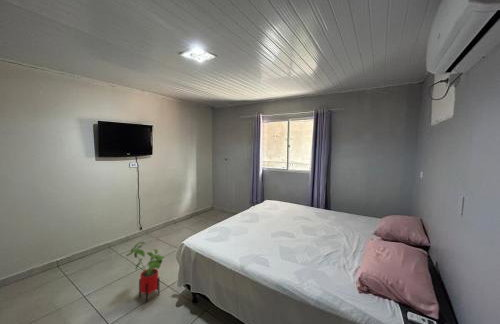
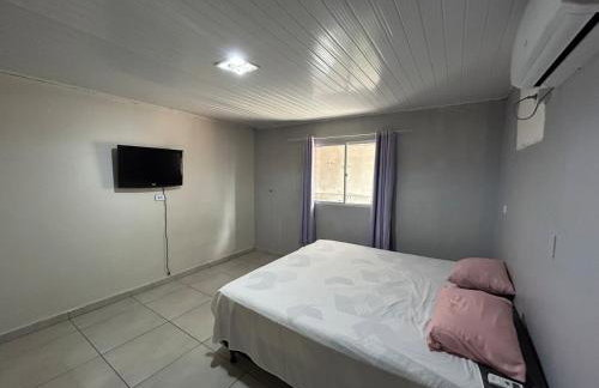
- house plant [125,241,165,304]
